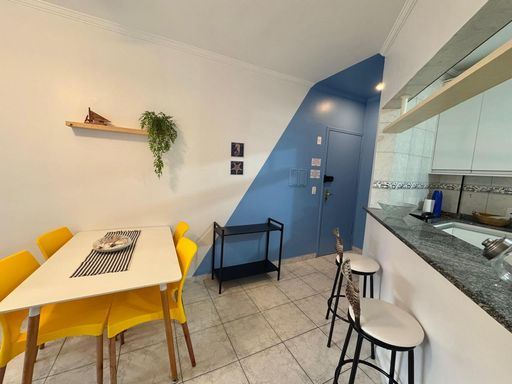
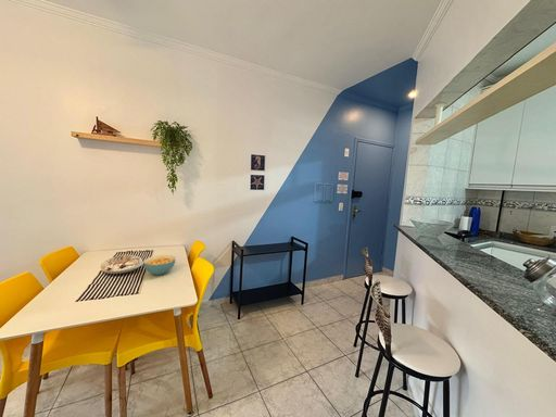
+ cereal bowl [142,254,176,276]
